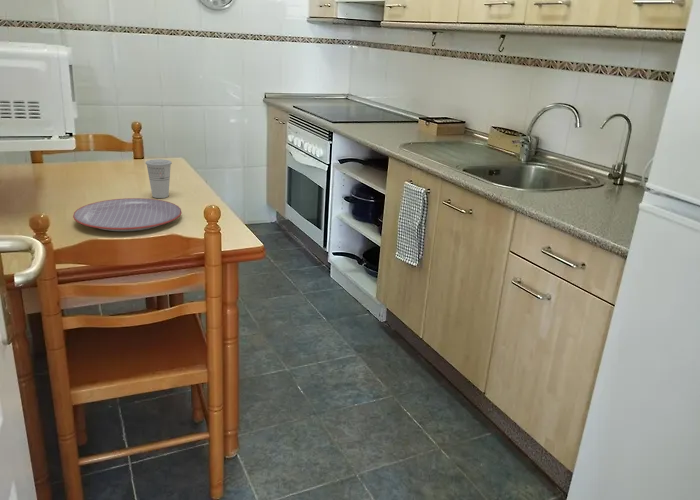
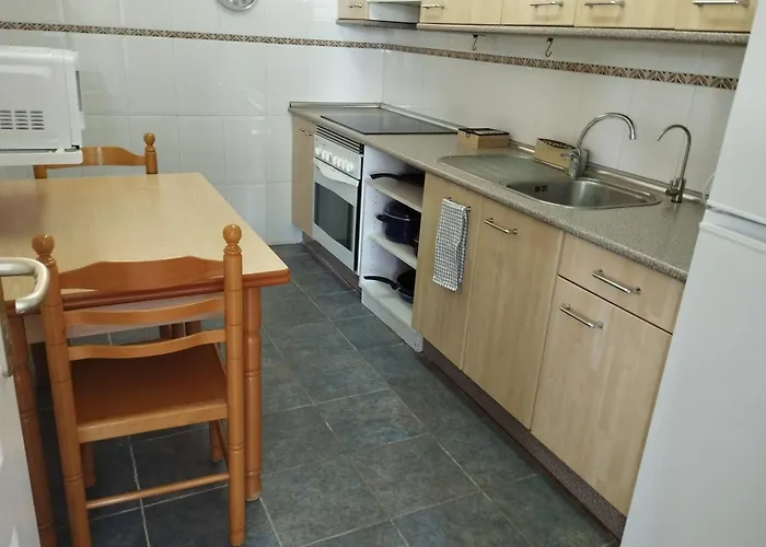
- plate [72,197,183,232]
- cup [144,158,173,199]
